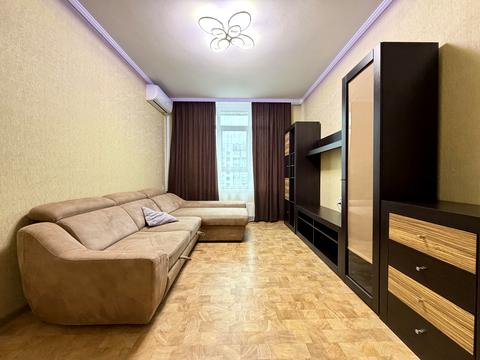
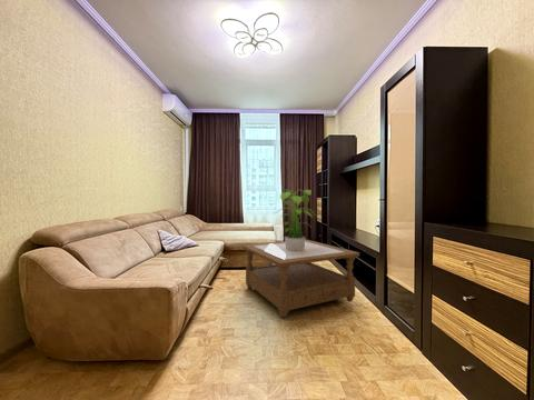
+ coffee table [241,239,360,319]
+ potted plant [275,188,317,251]
